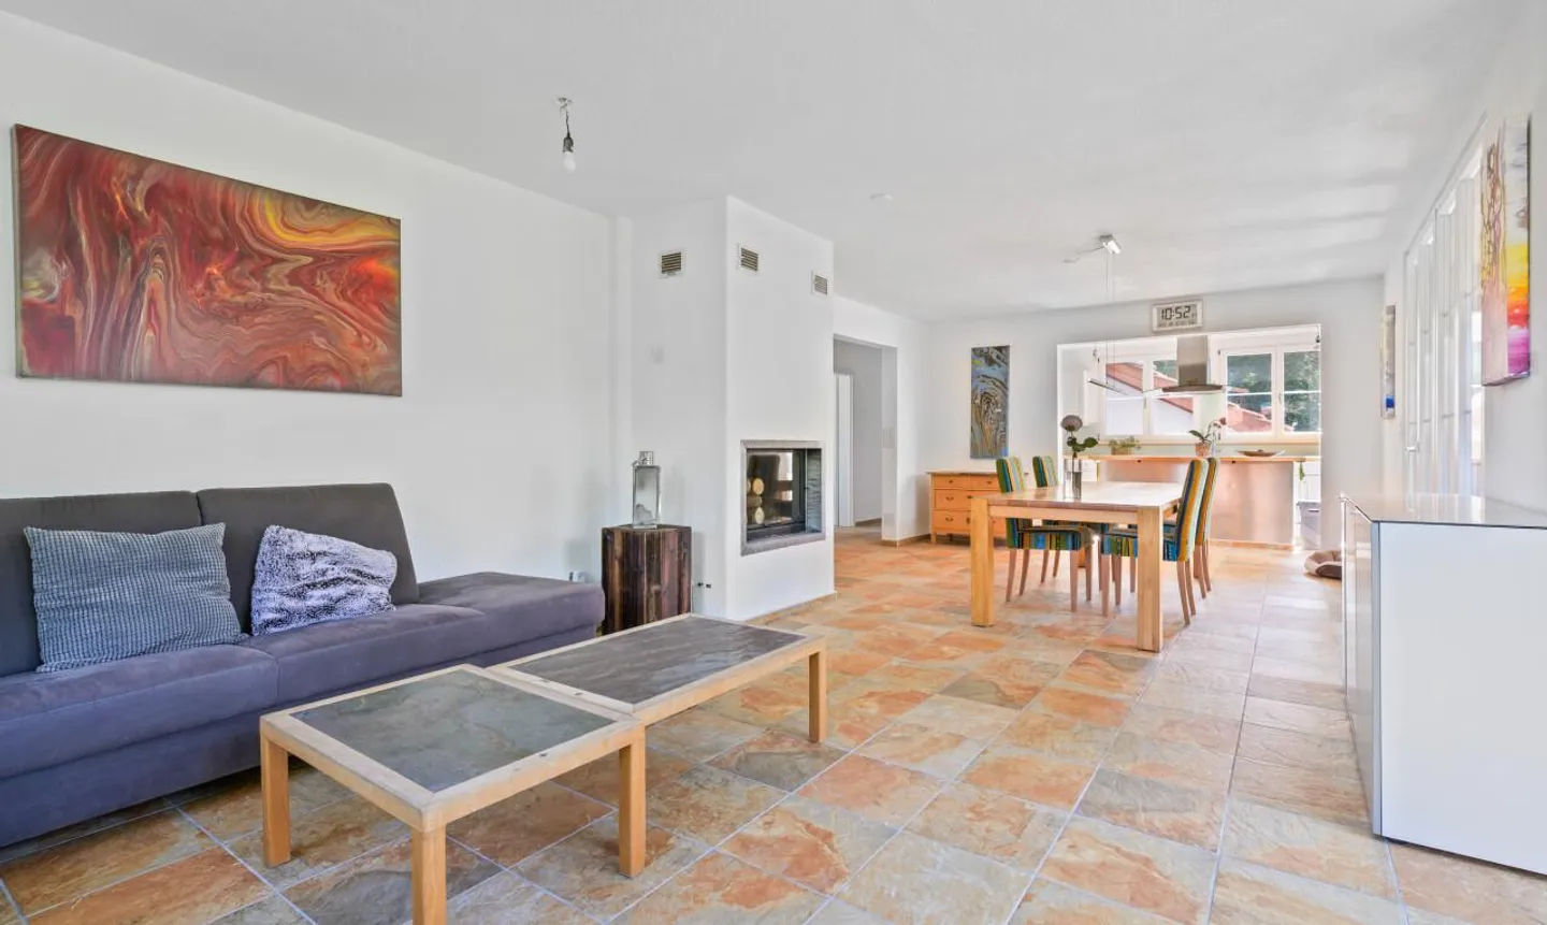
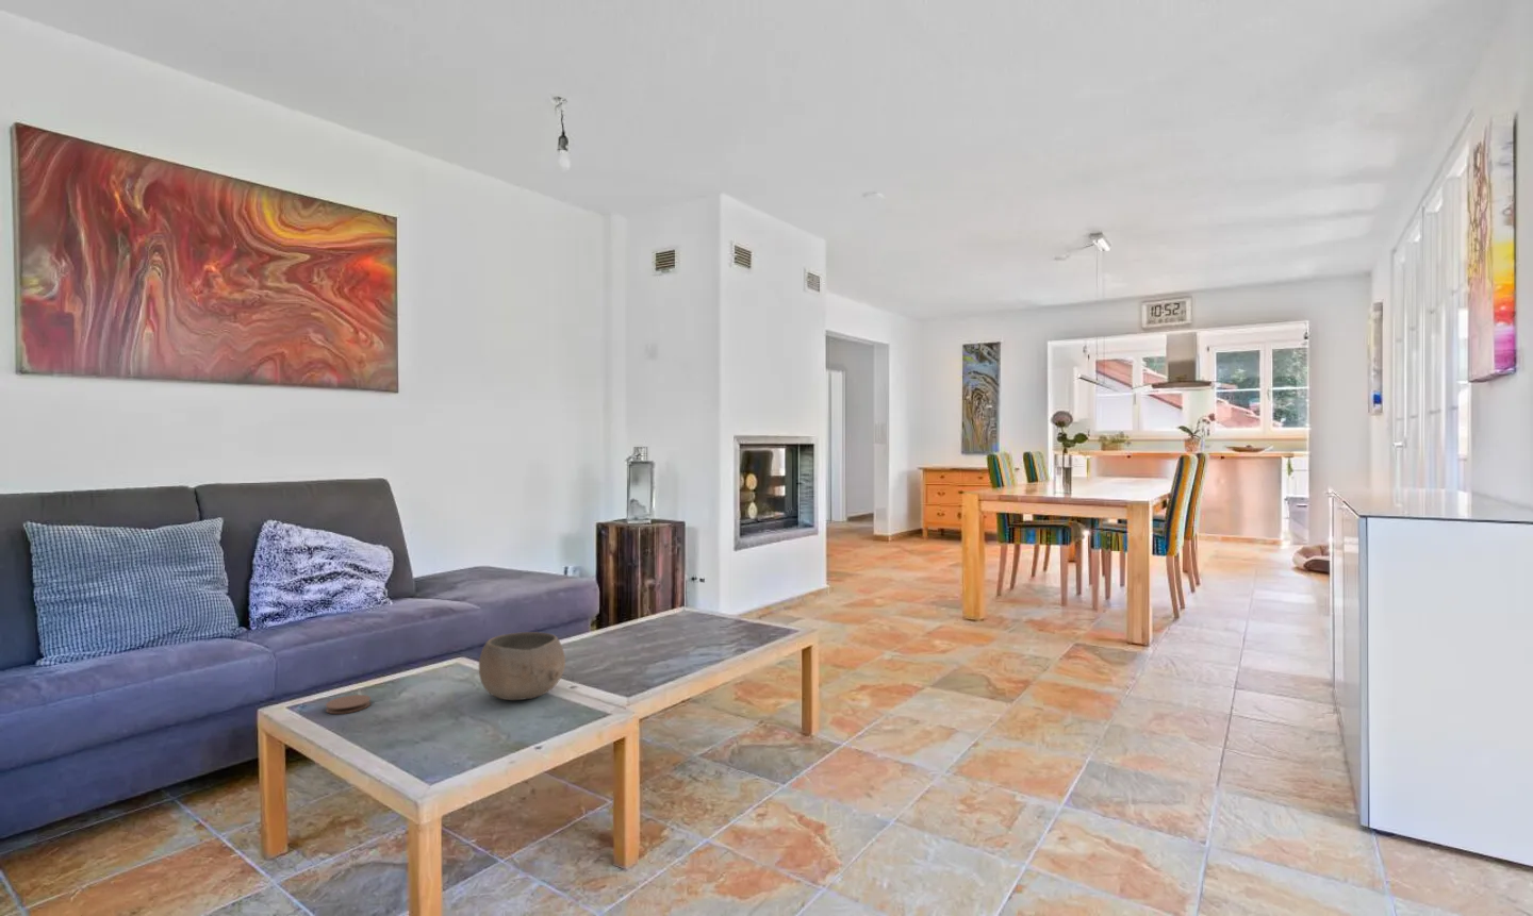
+ coaster [325,694,372,715]
+ bowl [478,631,566,701]
